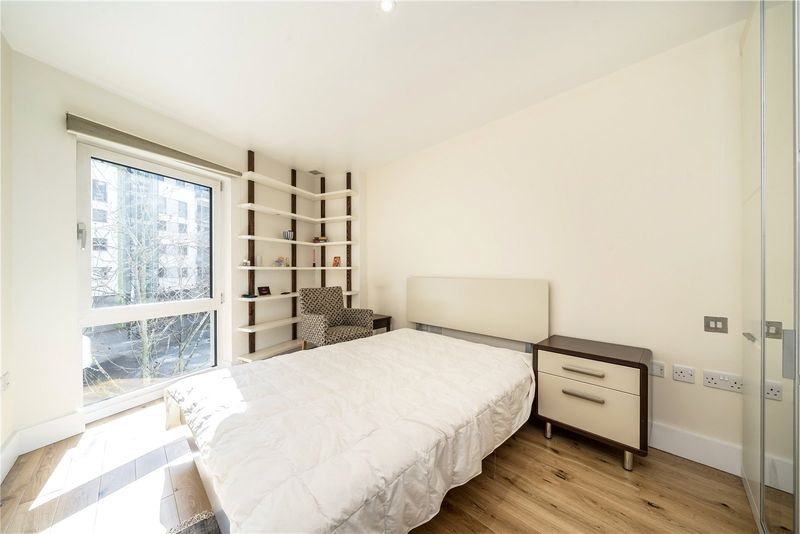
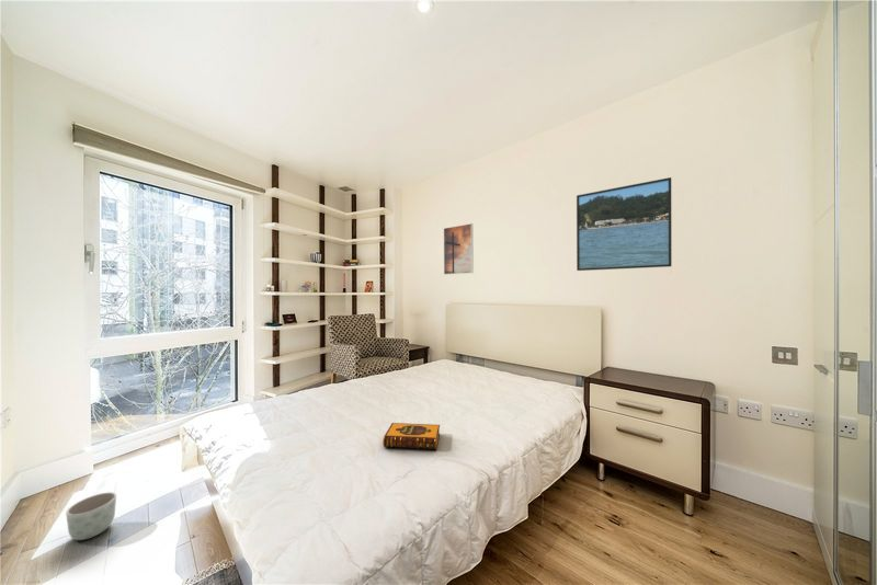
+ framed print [576,176,673,272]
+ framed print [443,222,475,276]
+ planter [65,491,117,541]
+ hardback book [381,422,441,450]
